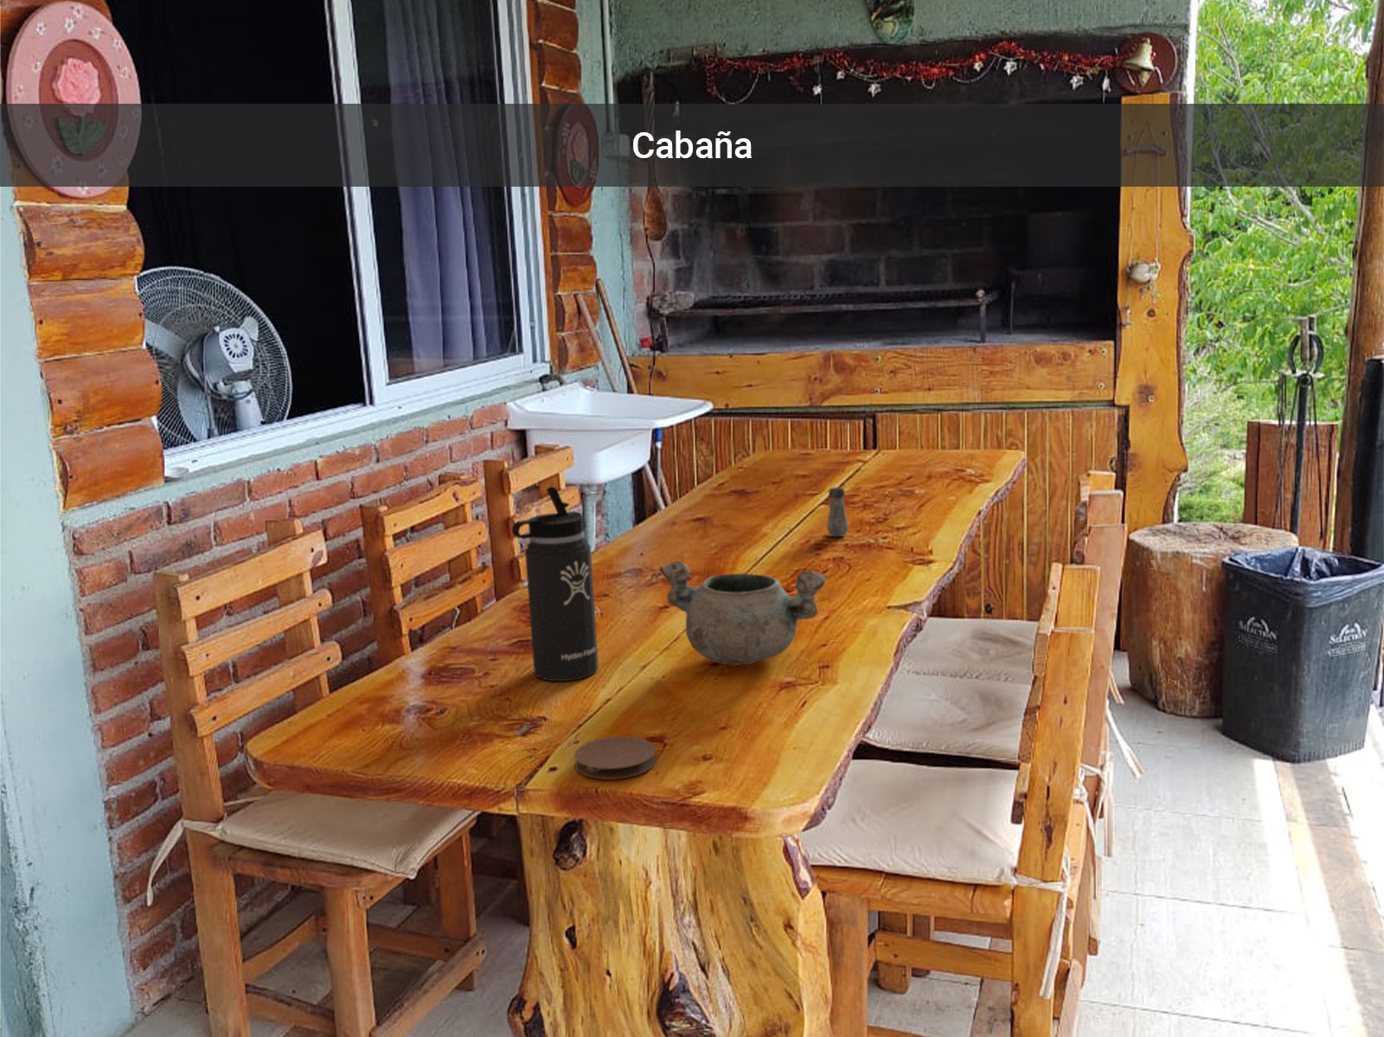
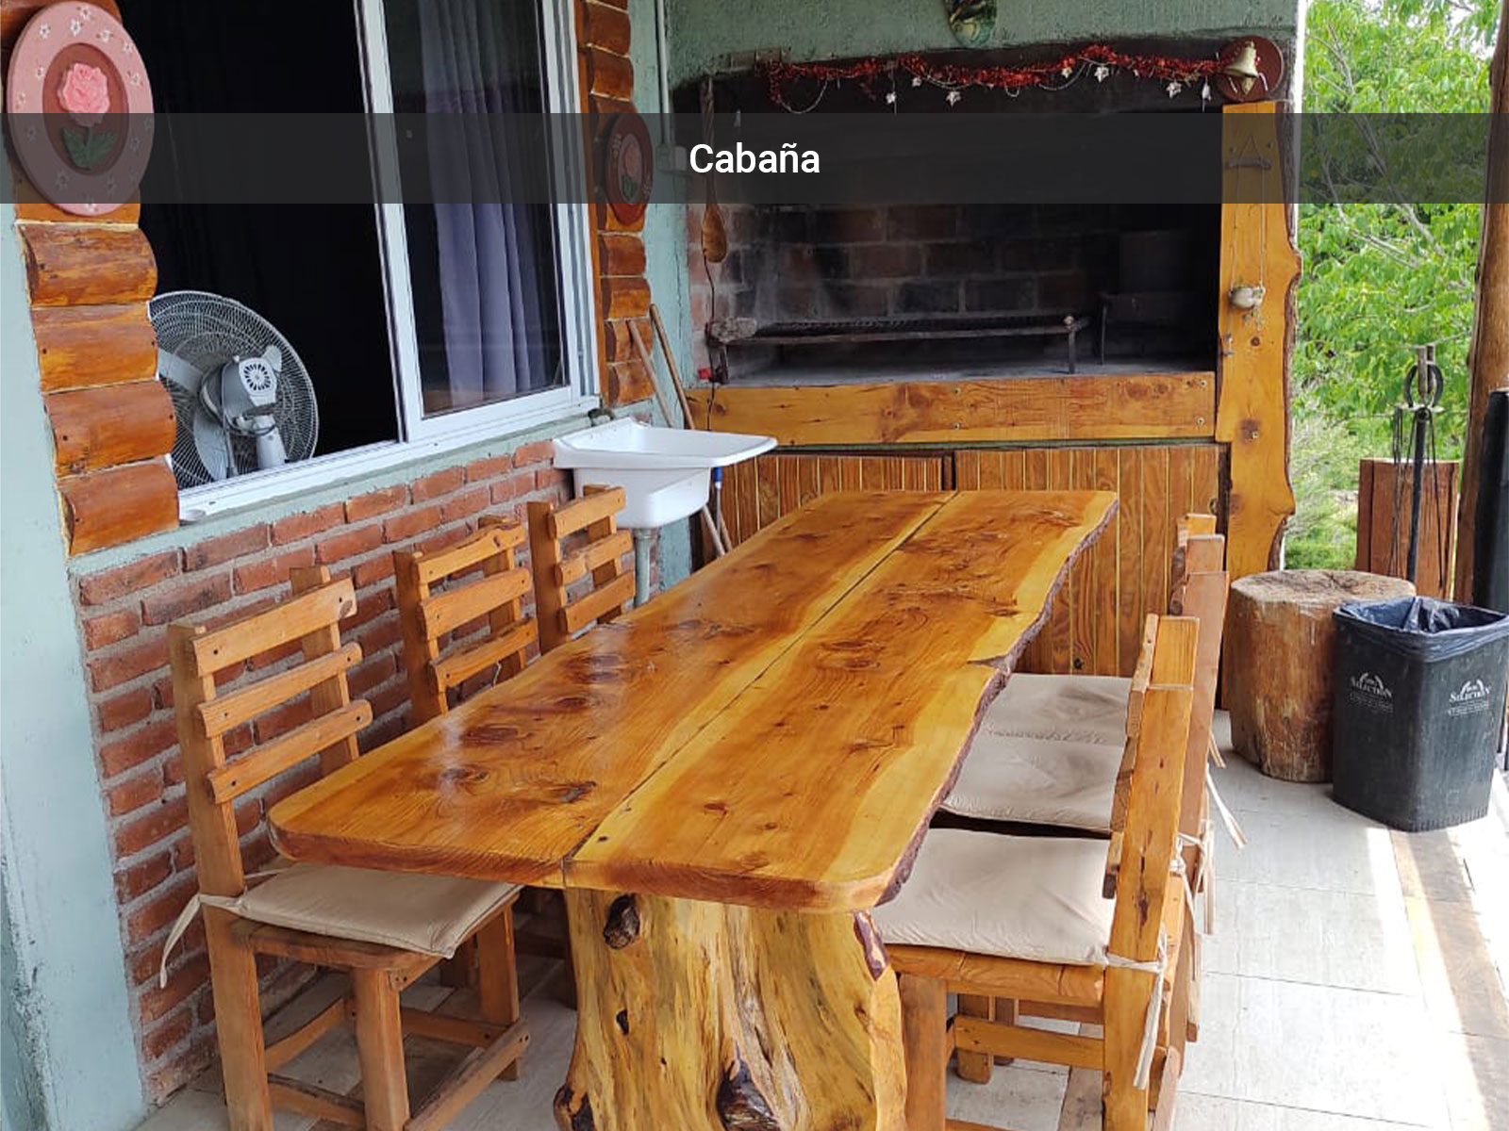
- decorative bowl [658,560,827,666]
- thermos bottle [511,486,599,682]
- salt shaker [826,487,849,537]
- coaster [573,735,657,780]
